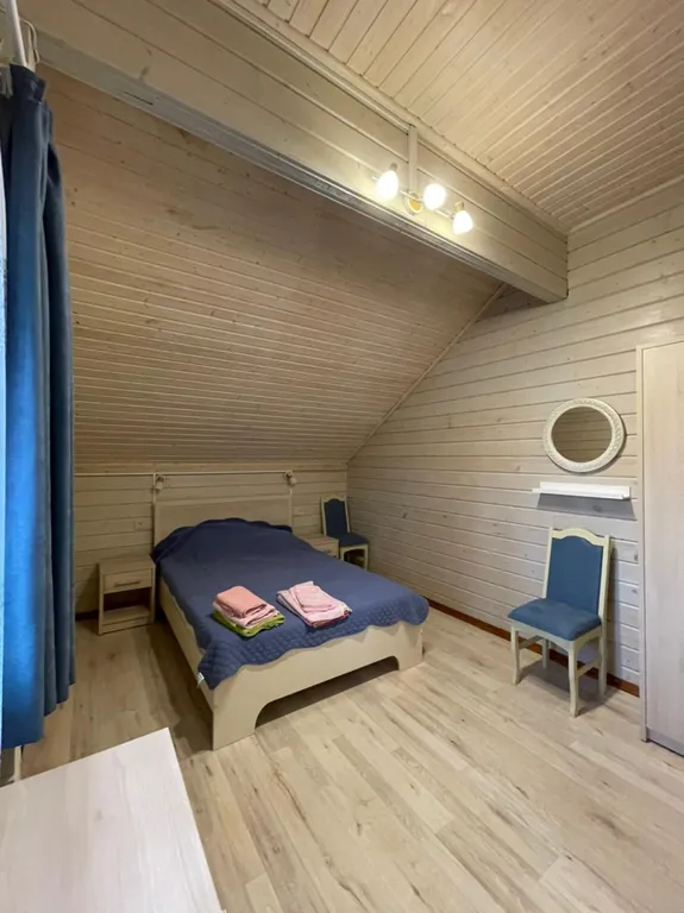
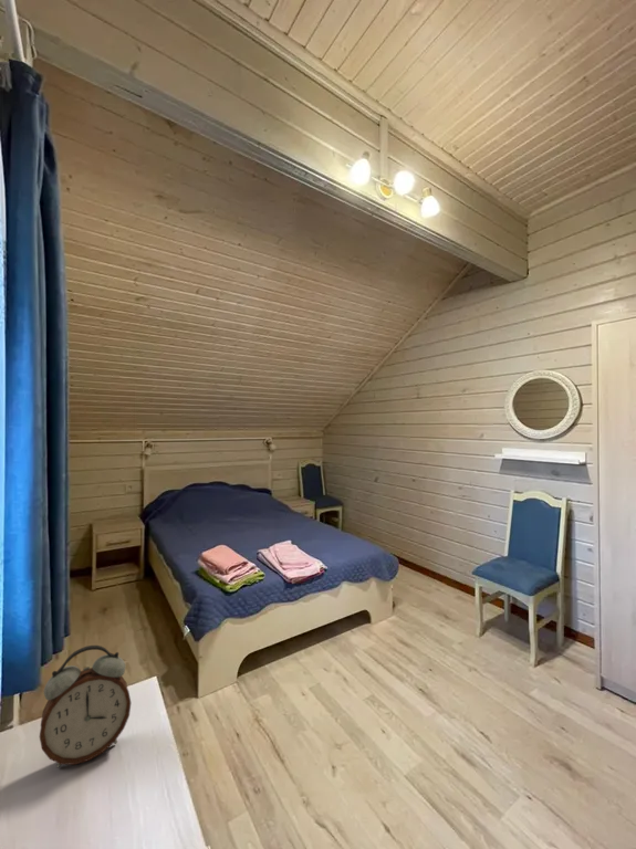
+ alarm clock [39,644,132,768]
